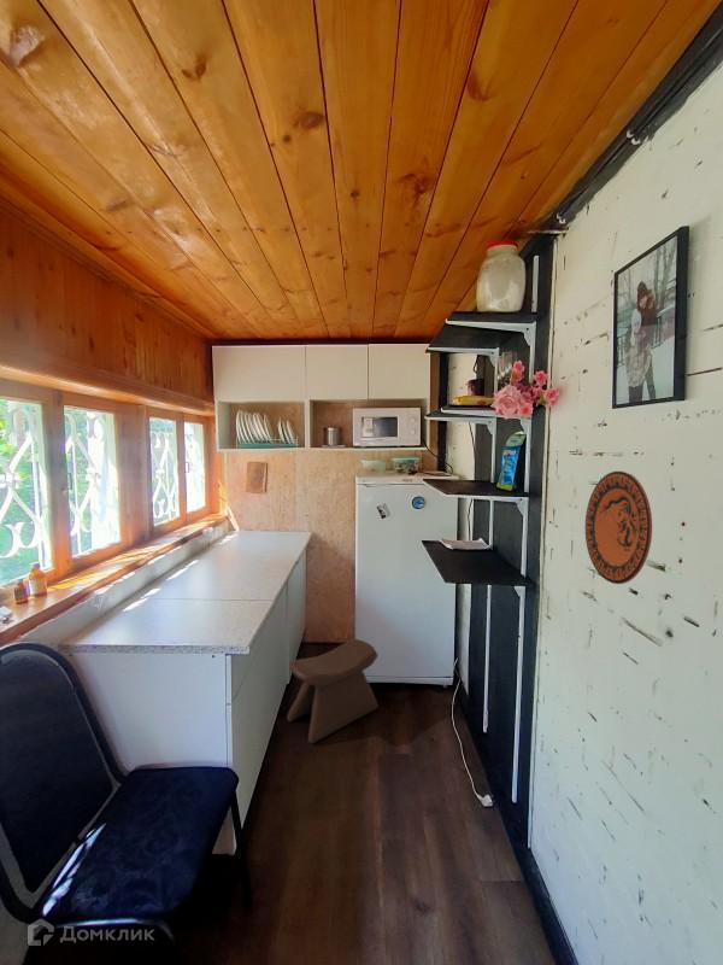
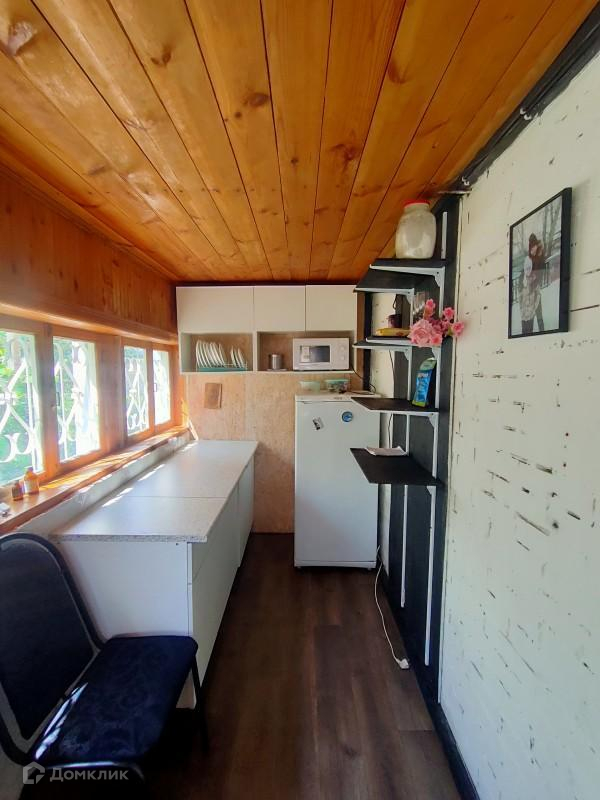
- decorative plate [584,470,653,585]
- stool [286,638,380,745]
